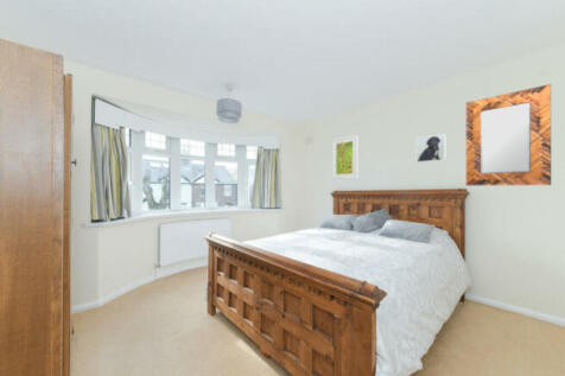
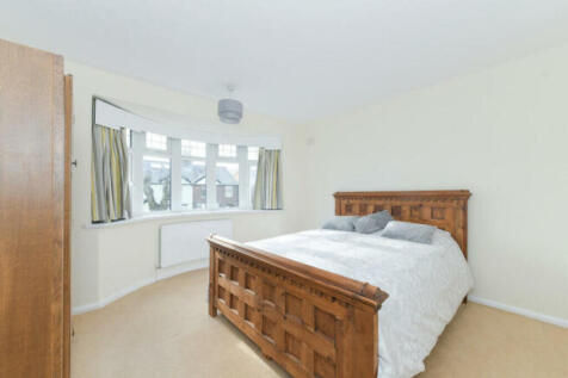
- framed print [331,134,358,180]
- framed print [414,133,446,164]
- home mirror [465,83,552,187]
